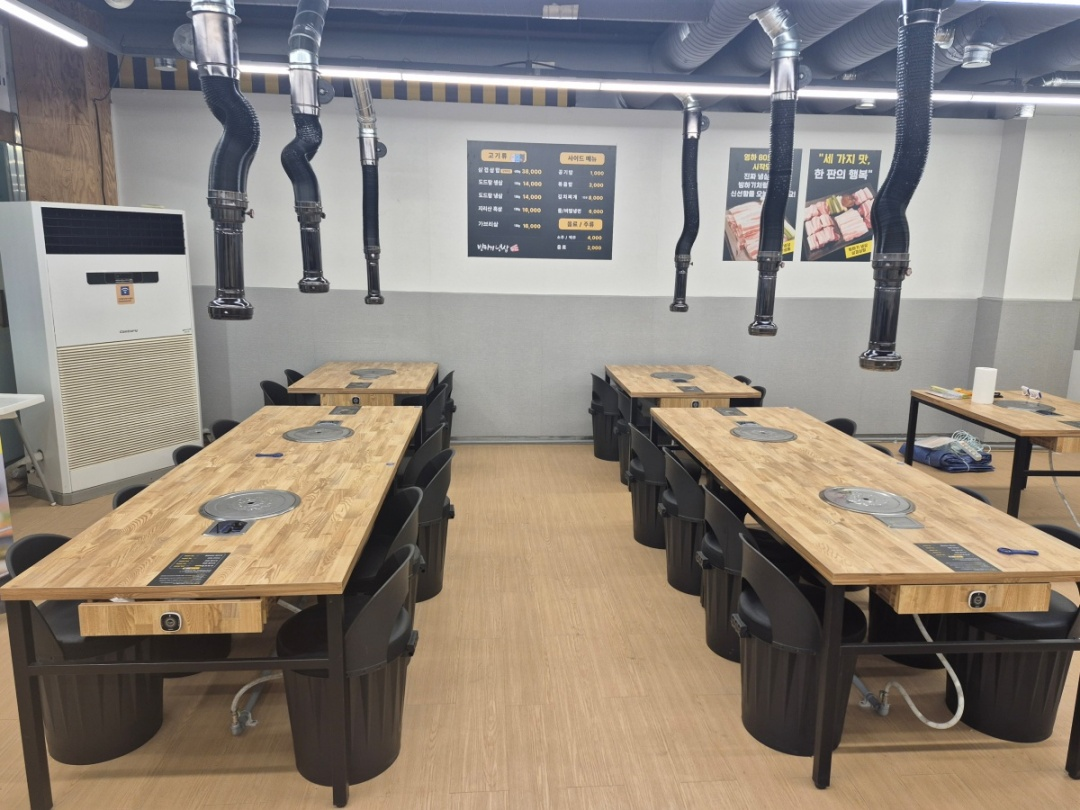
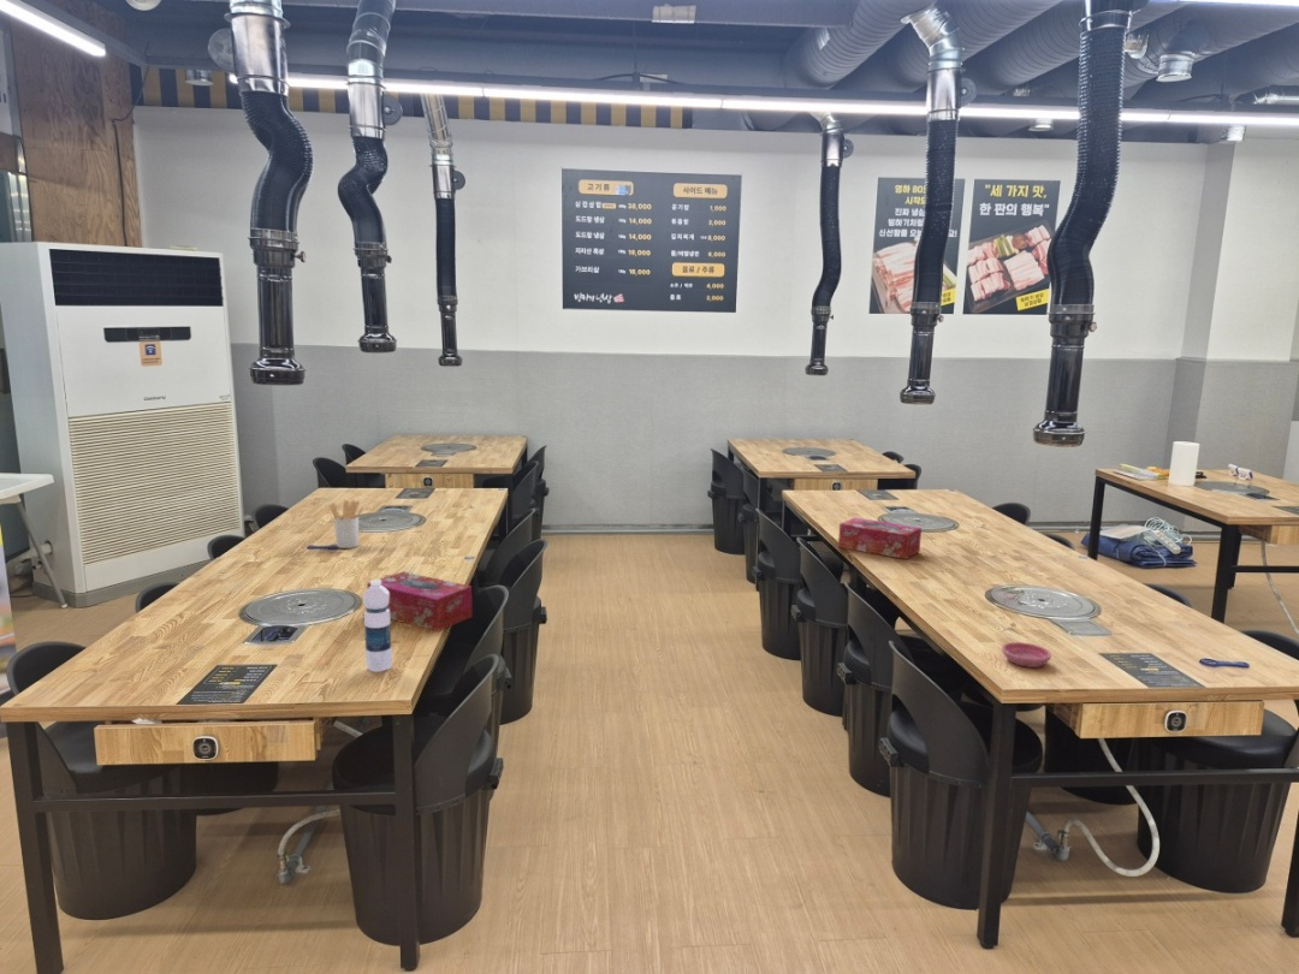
+ tissue box [837,516,923,560]
+ water bottle [362,578,393,673]
+ saucer [1001,641,1052,669]
+ utensil holder [328,499,364,550]
+ tissue box [366,570,474,632]
